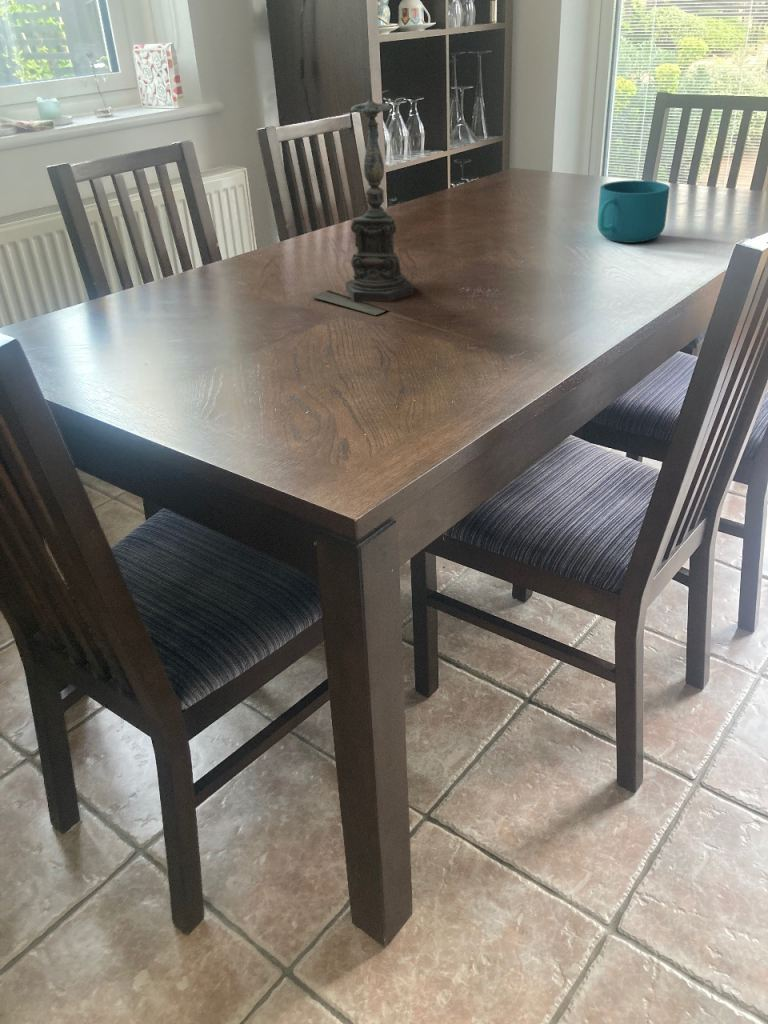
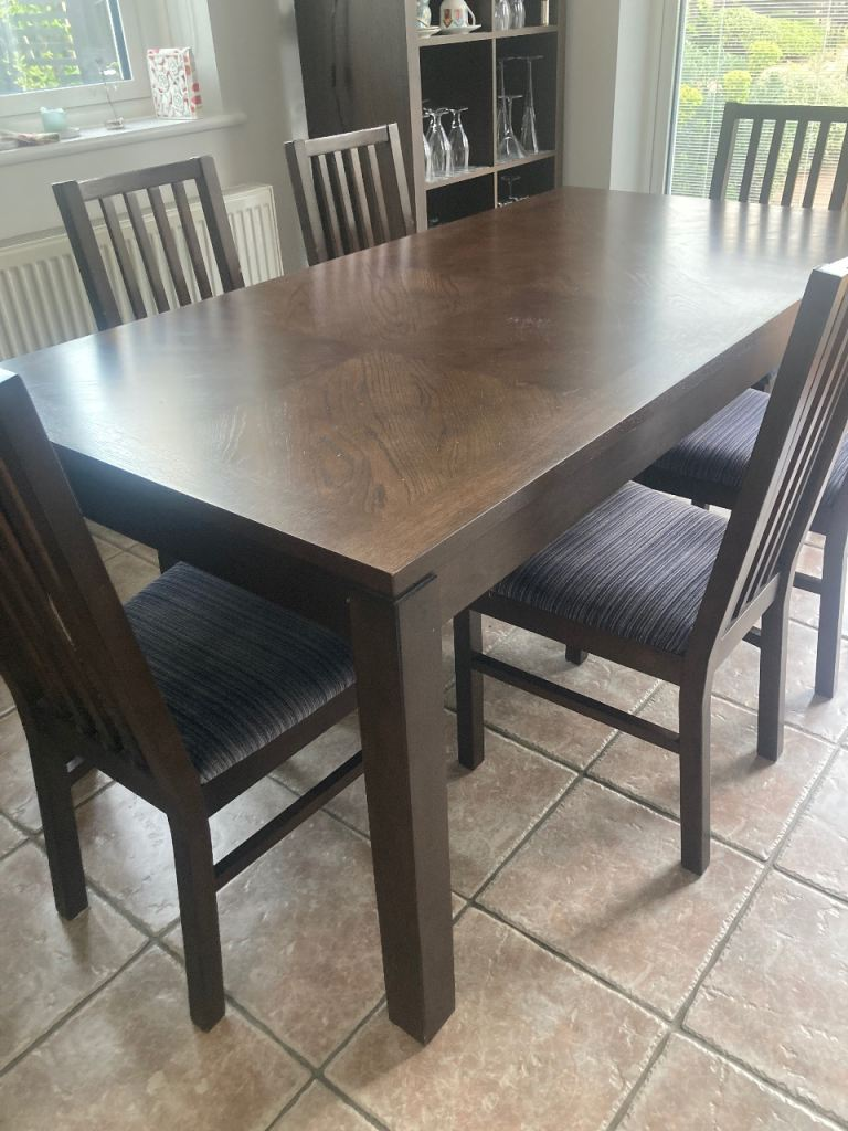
- cup [596,179,671,244]
- candle holder [310,68,415,316]
